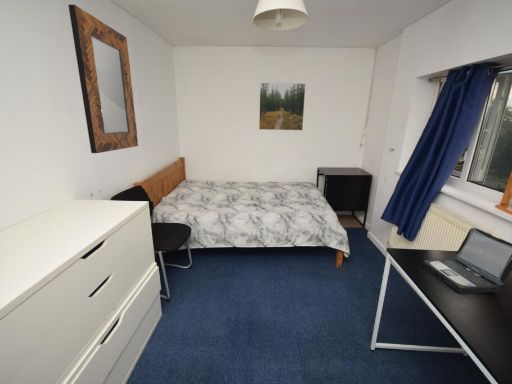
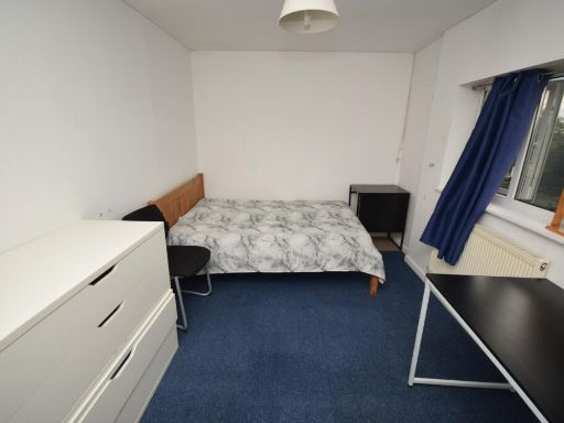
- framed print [258,82,306,131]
- laptop [422,226,512,294]
- home mirror [67,4,139,154]
